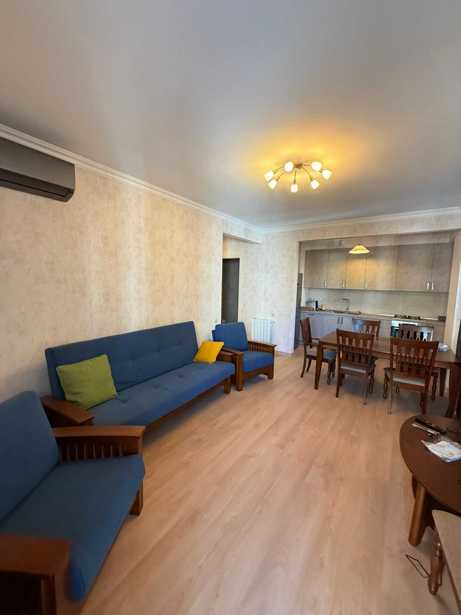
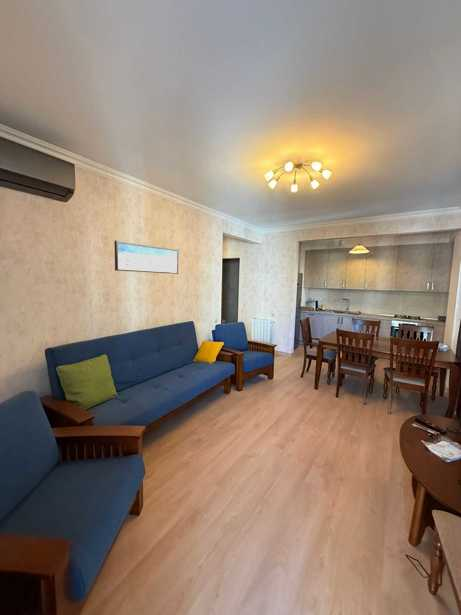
+ wall art [114,240,179,275]
